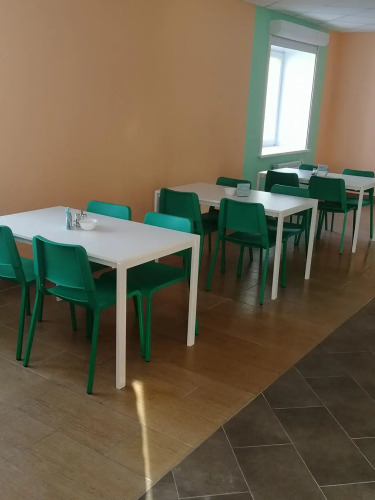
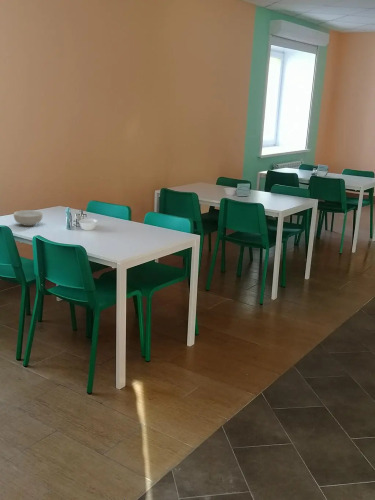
+ cereal bowl [13,209,44,227]
